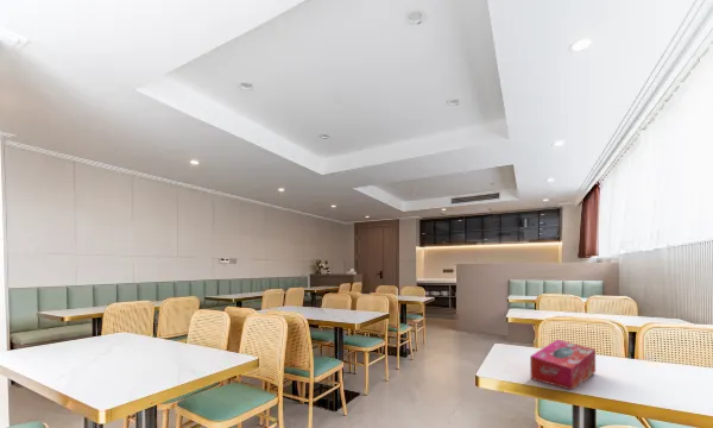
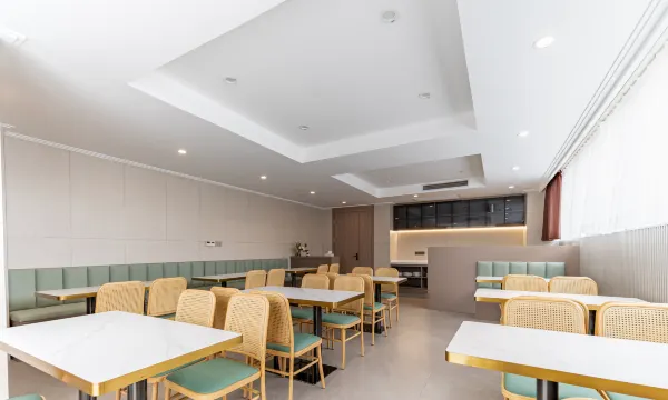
- tissue box [529,339,597,391]
